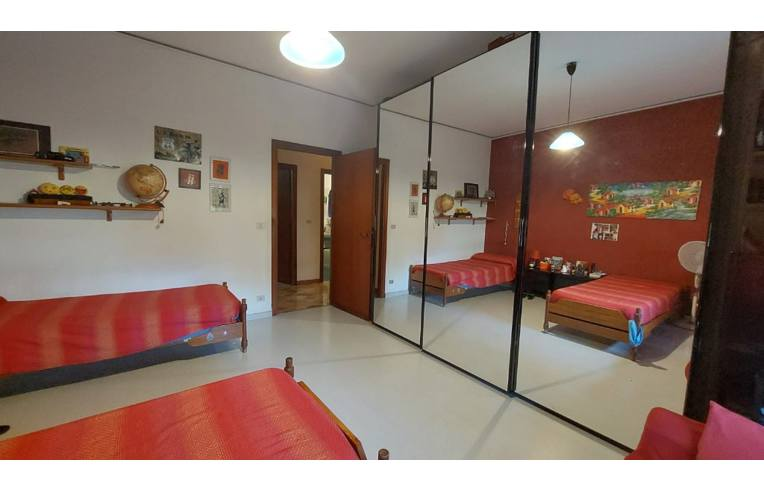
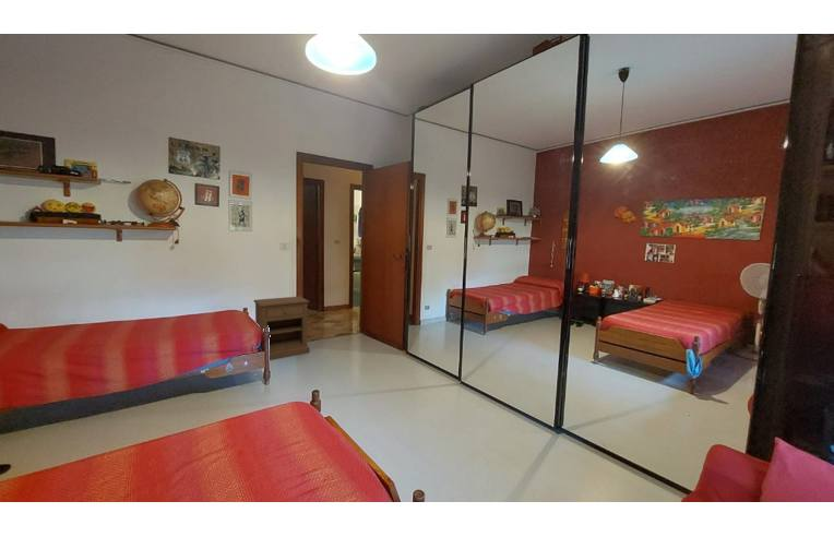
+ nightstand [252,296,311,361]
